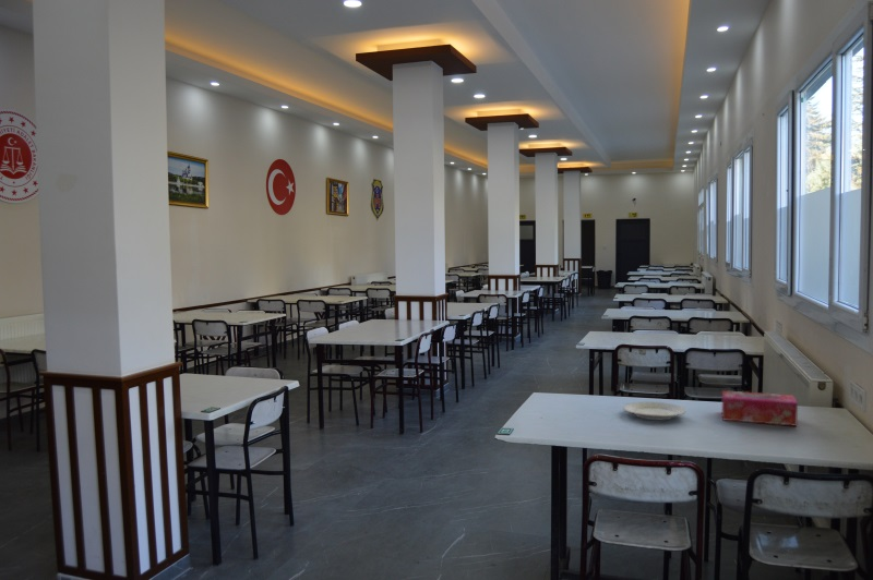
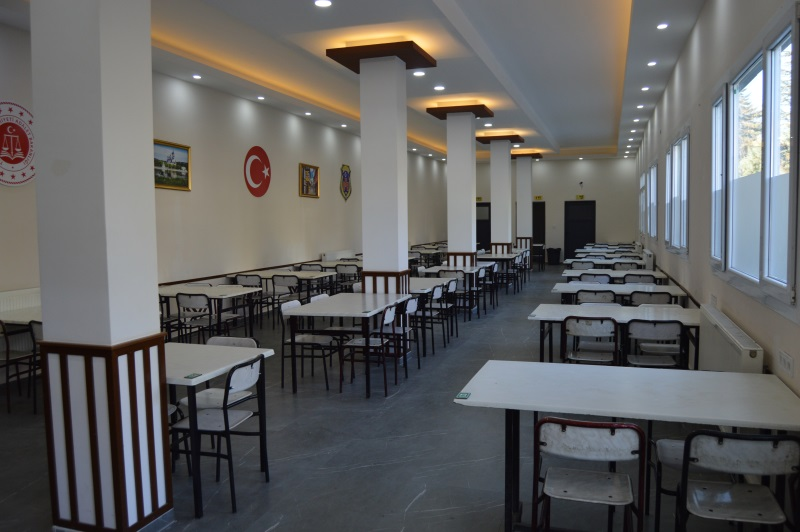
- tissue box [721,389,799,427]
- plate [622,401,687,421]
